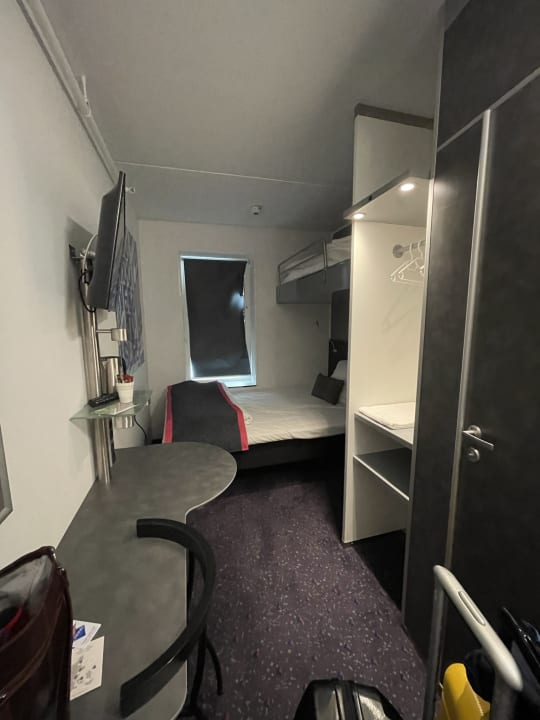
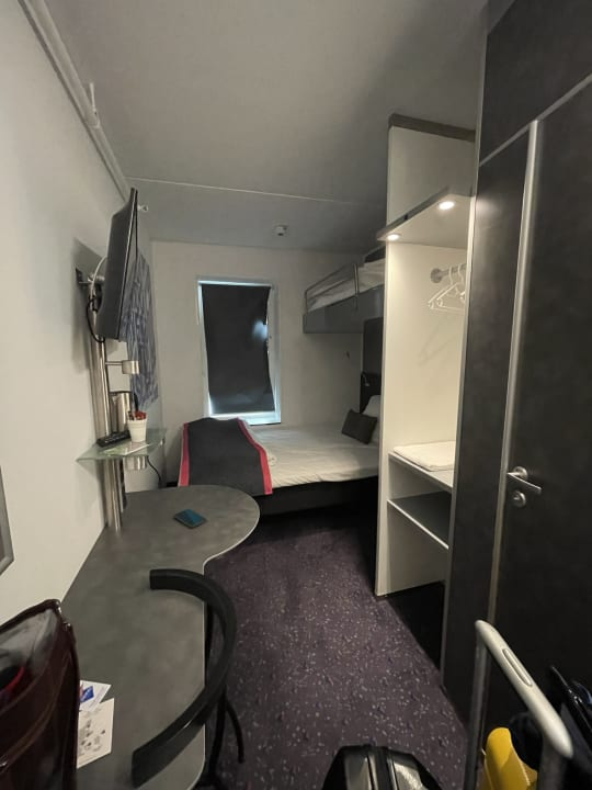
+ smartphone [172,508,208,529]
